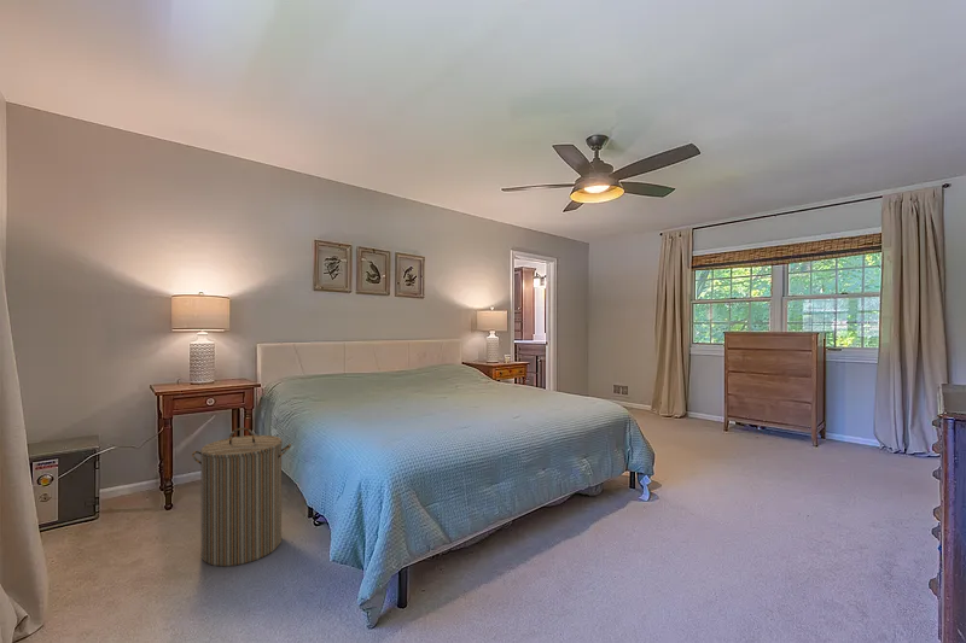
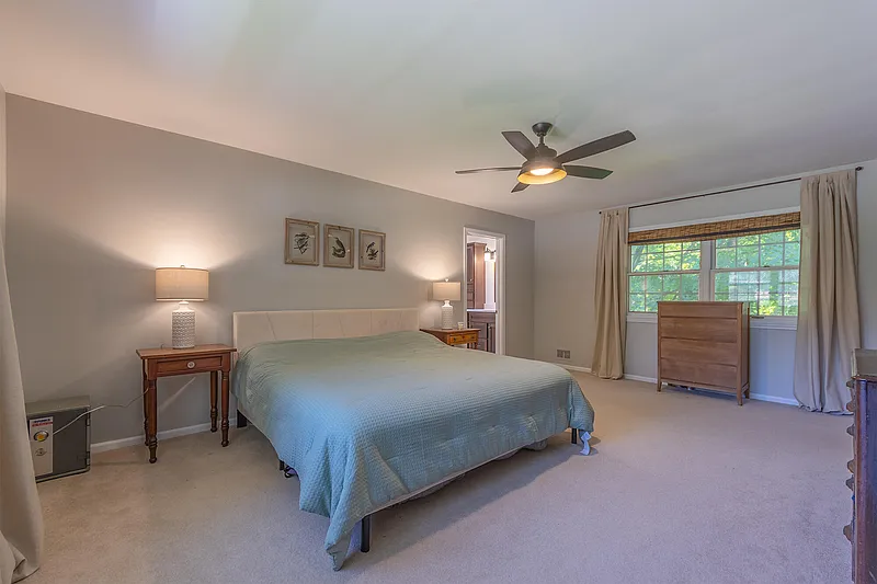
- laundry hamper [191,427,292,567]
